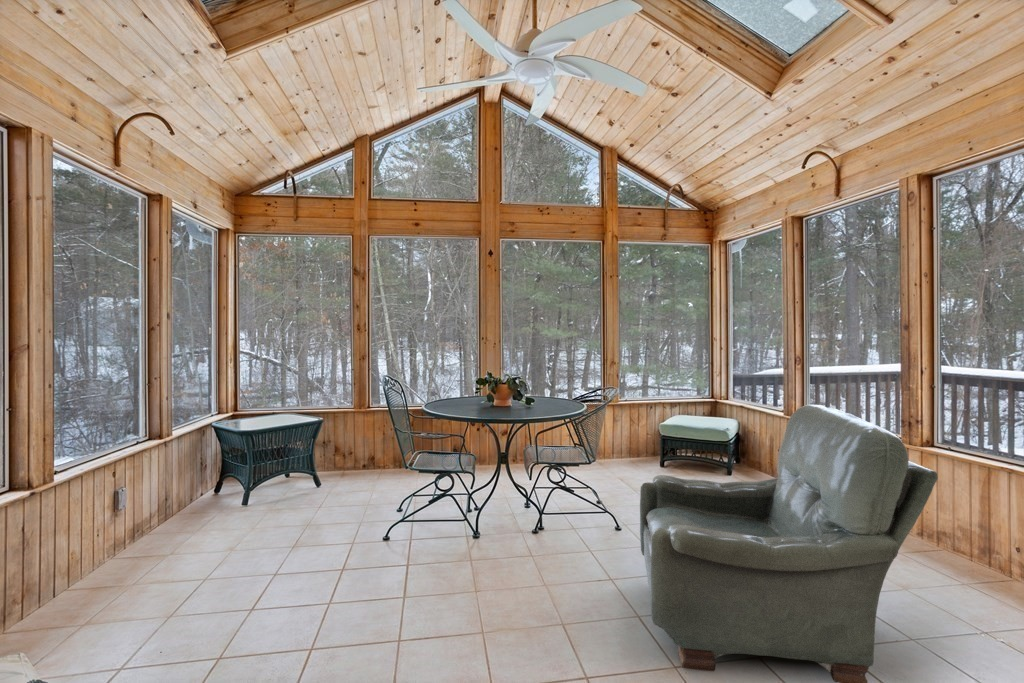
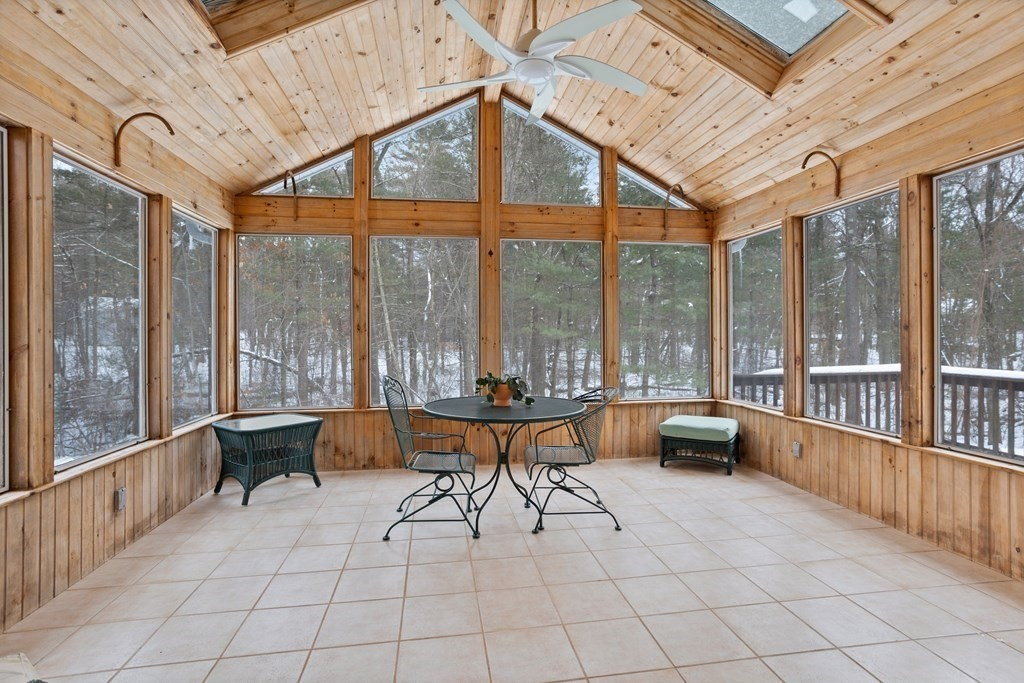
- armchair [639,404,939,683]
